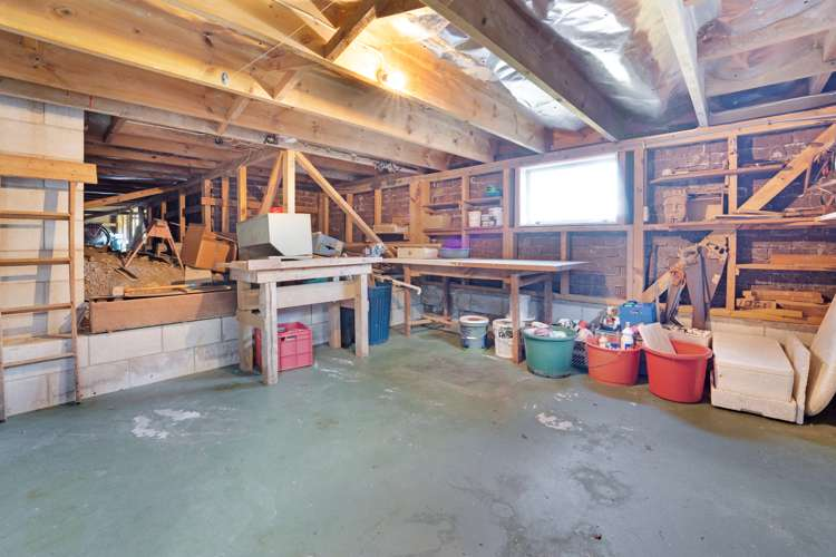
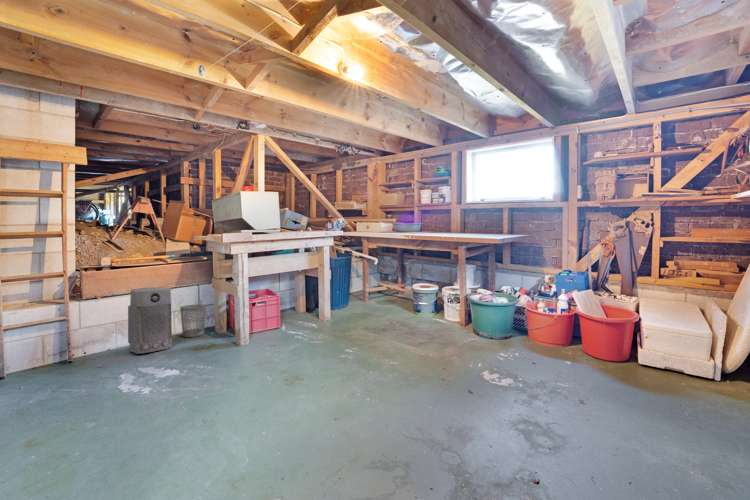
+ air purifier [127,286,173,355]
+ wastebasket [179,303,207,338]
